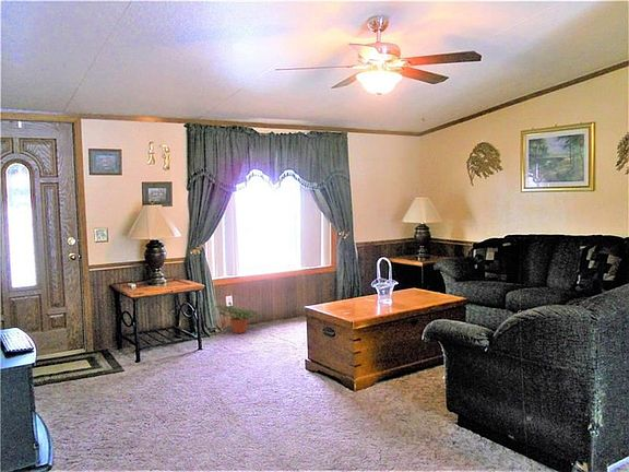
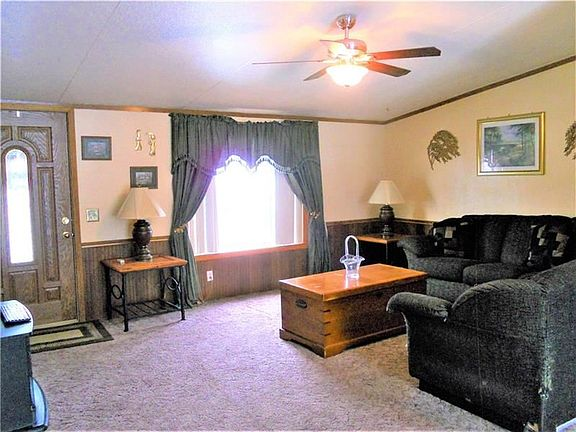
- potted plant [214,303,263,334]
